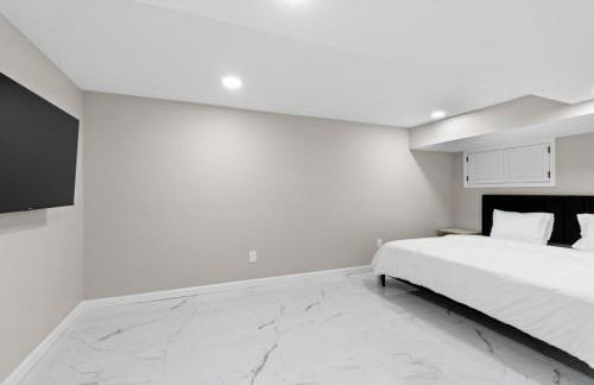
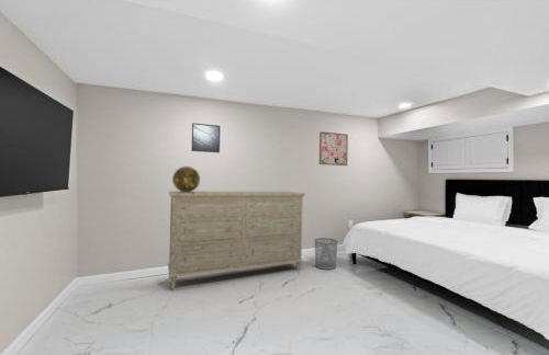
+ dresser [167,191,306,289]
+ decorative sphere [171,165,201,193]
+ waste bin [314,237,338,271]
+ wall art [318,130,349,167]
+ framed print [190,122,222,153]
